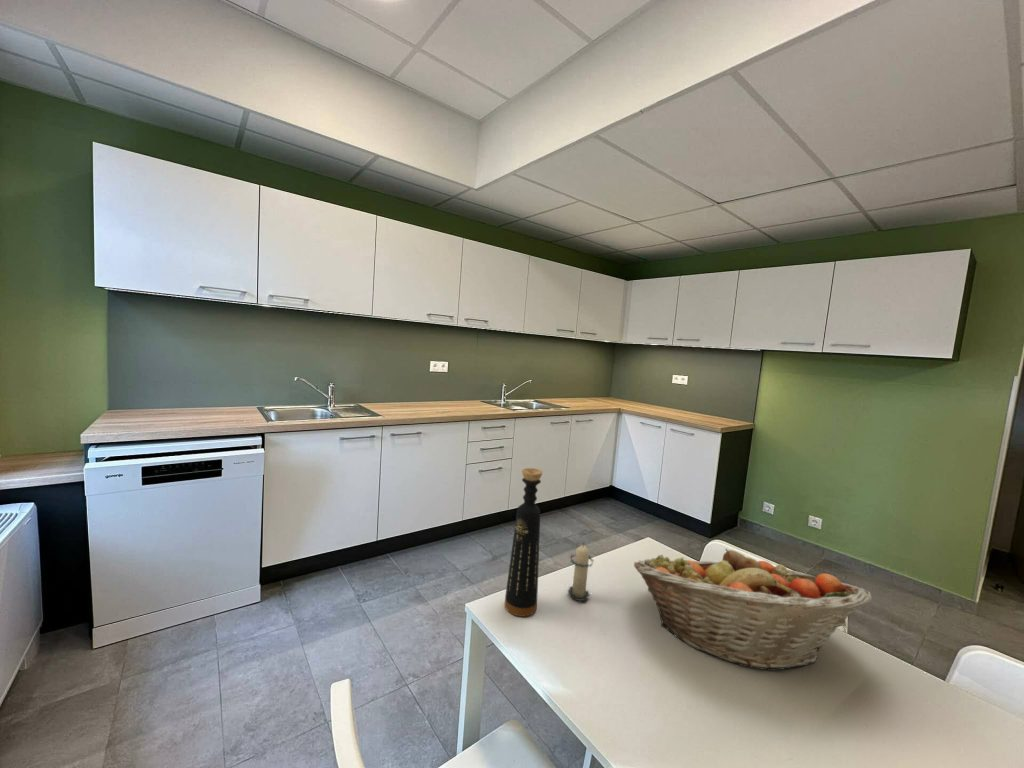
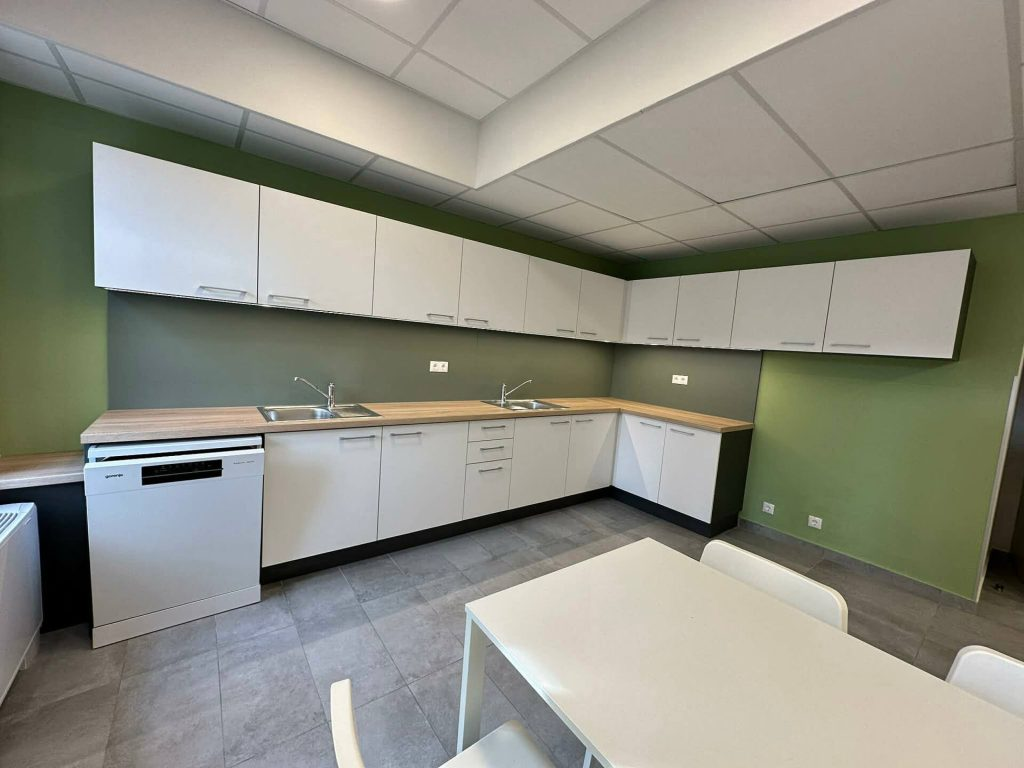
- bottle [504,467,544,617]
- candle [566,541,595,602]
- fruit basket [633,548,873,672]
